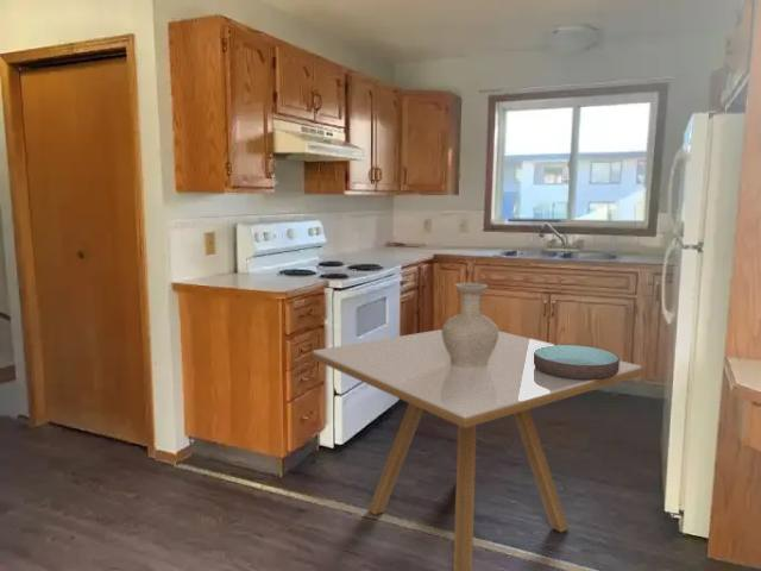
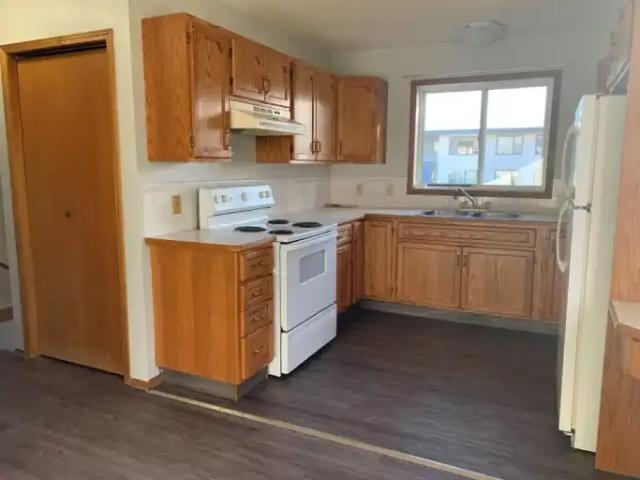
- vase [441,282,499,369]
- dining table [312,328,642,571]
- bowl [533,343,621,381]
